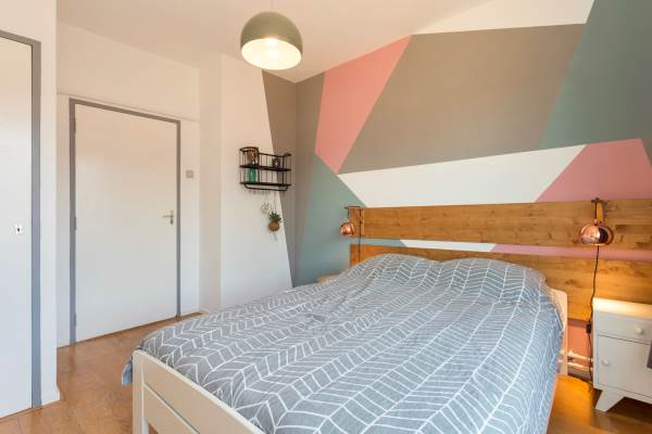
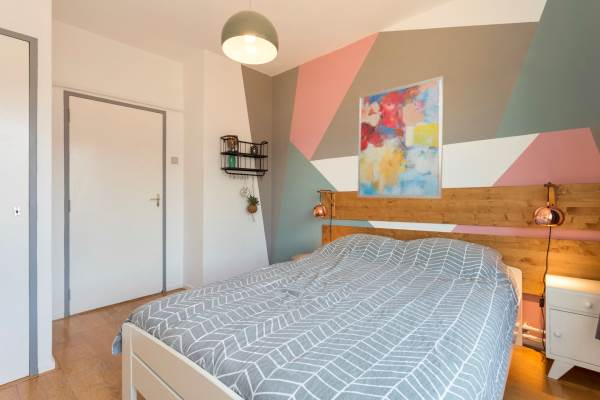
+ wall art [357,75,445,200]
